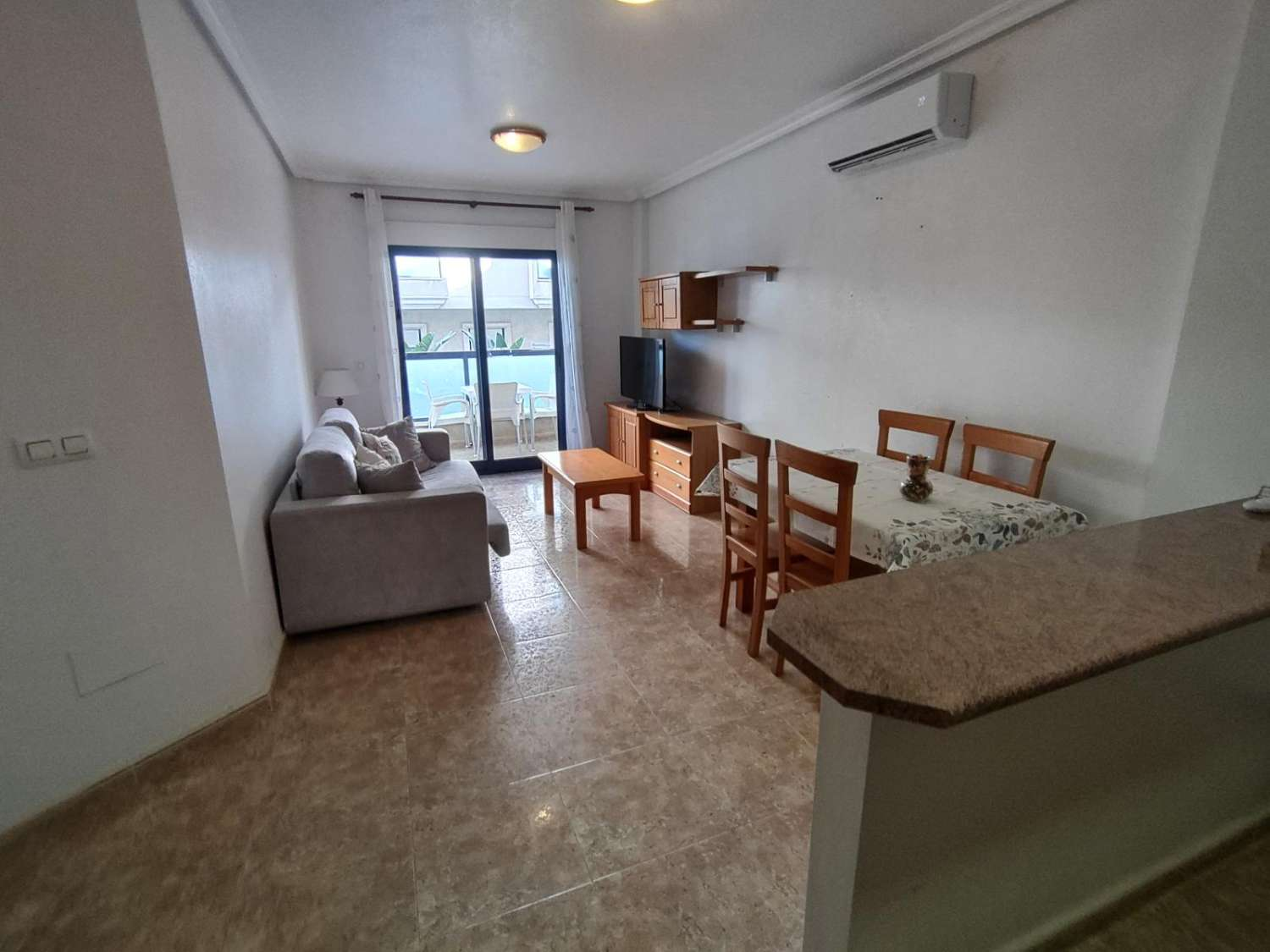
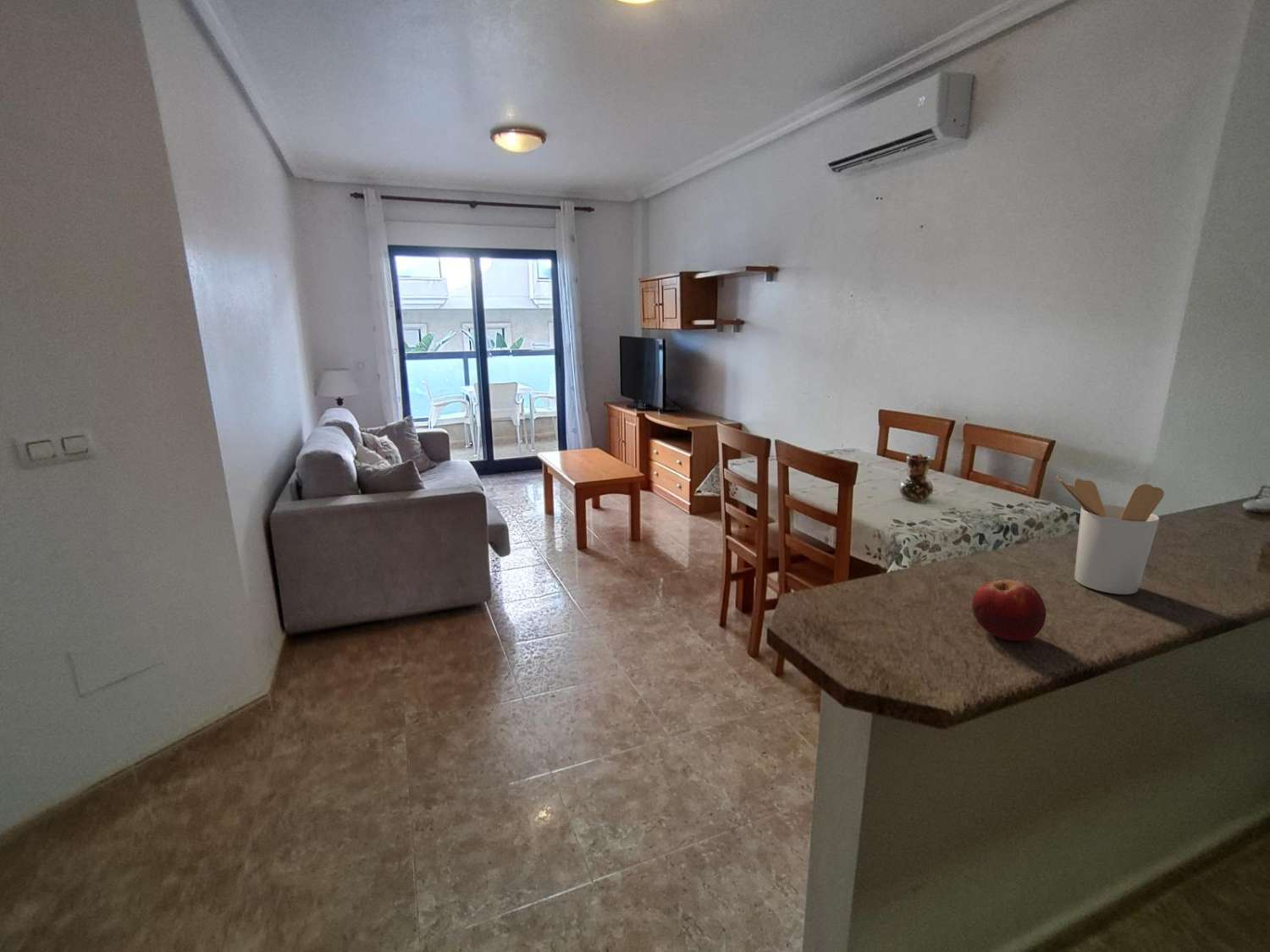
+ utensil holder [1056,476,1165,595]
+ fruit [971,579,1046,641]
